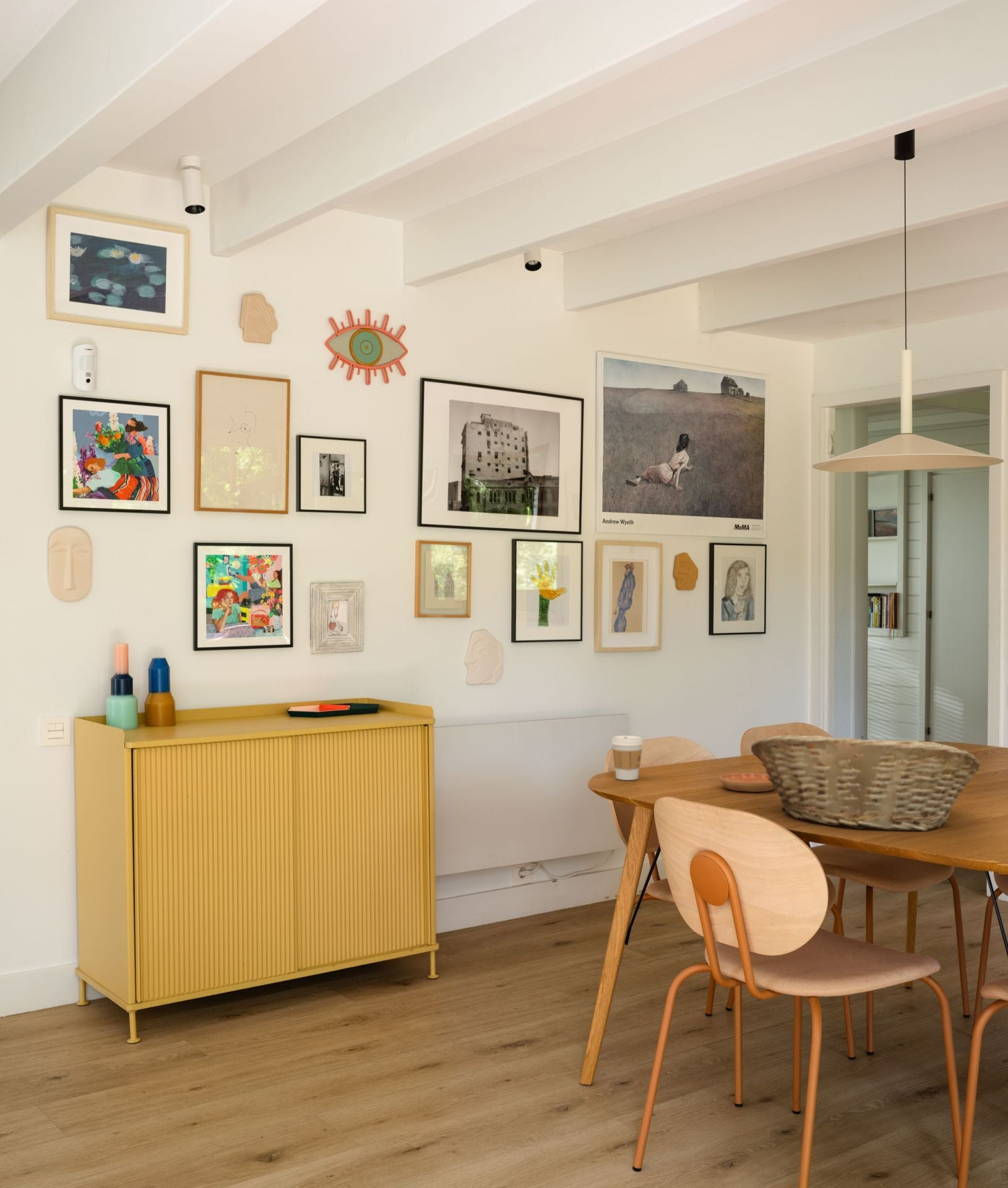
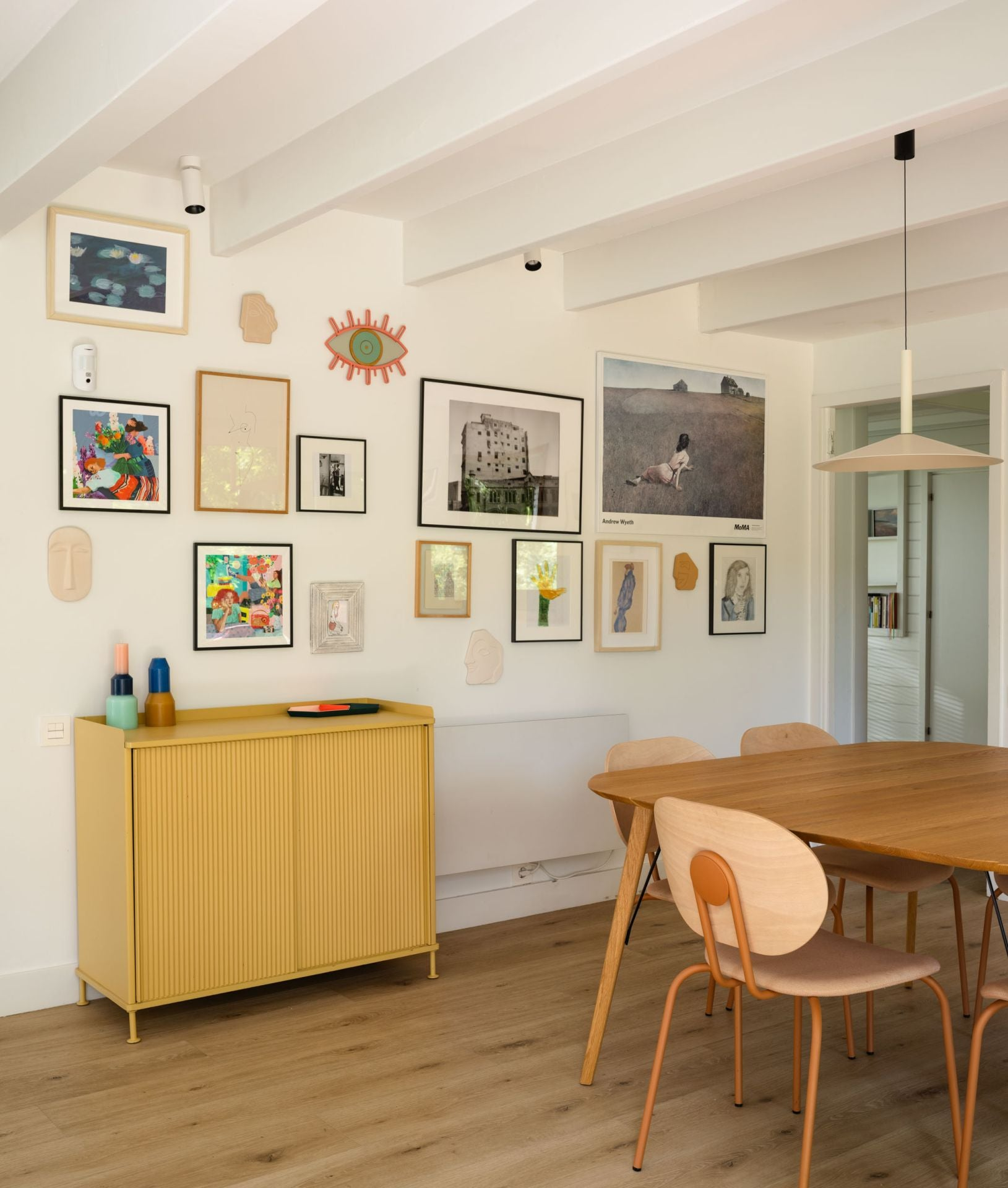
- fruit basket [751,734,981,832]
- coffee cup [611,735,644,781]
- saucer [718,772,775,793]
